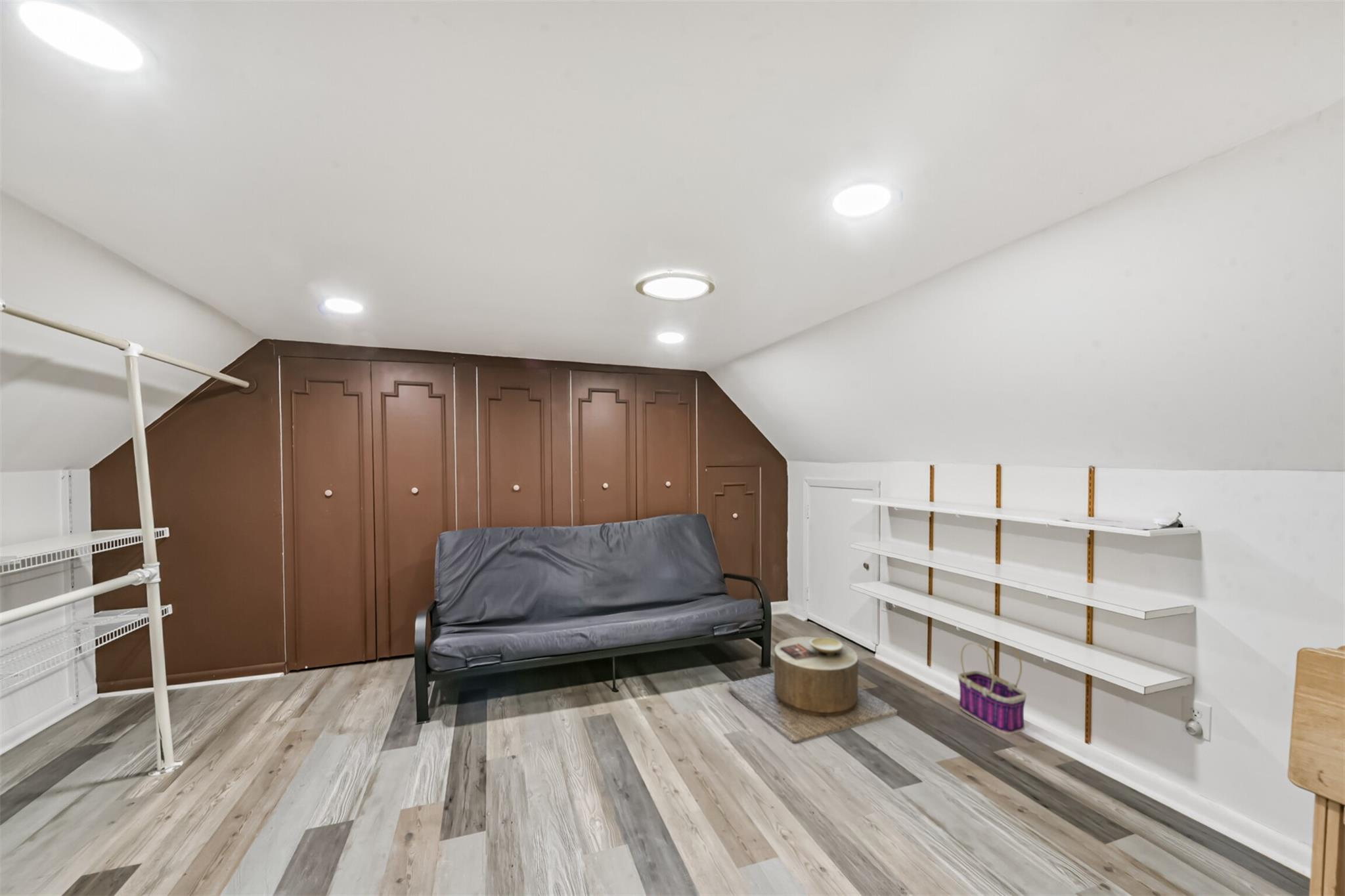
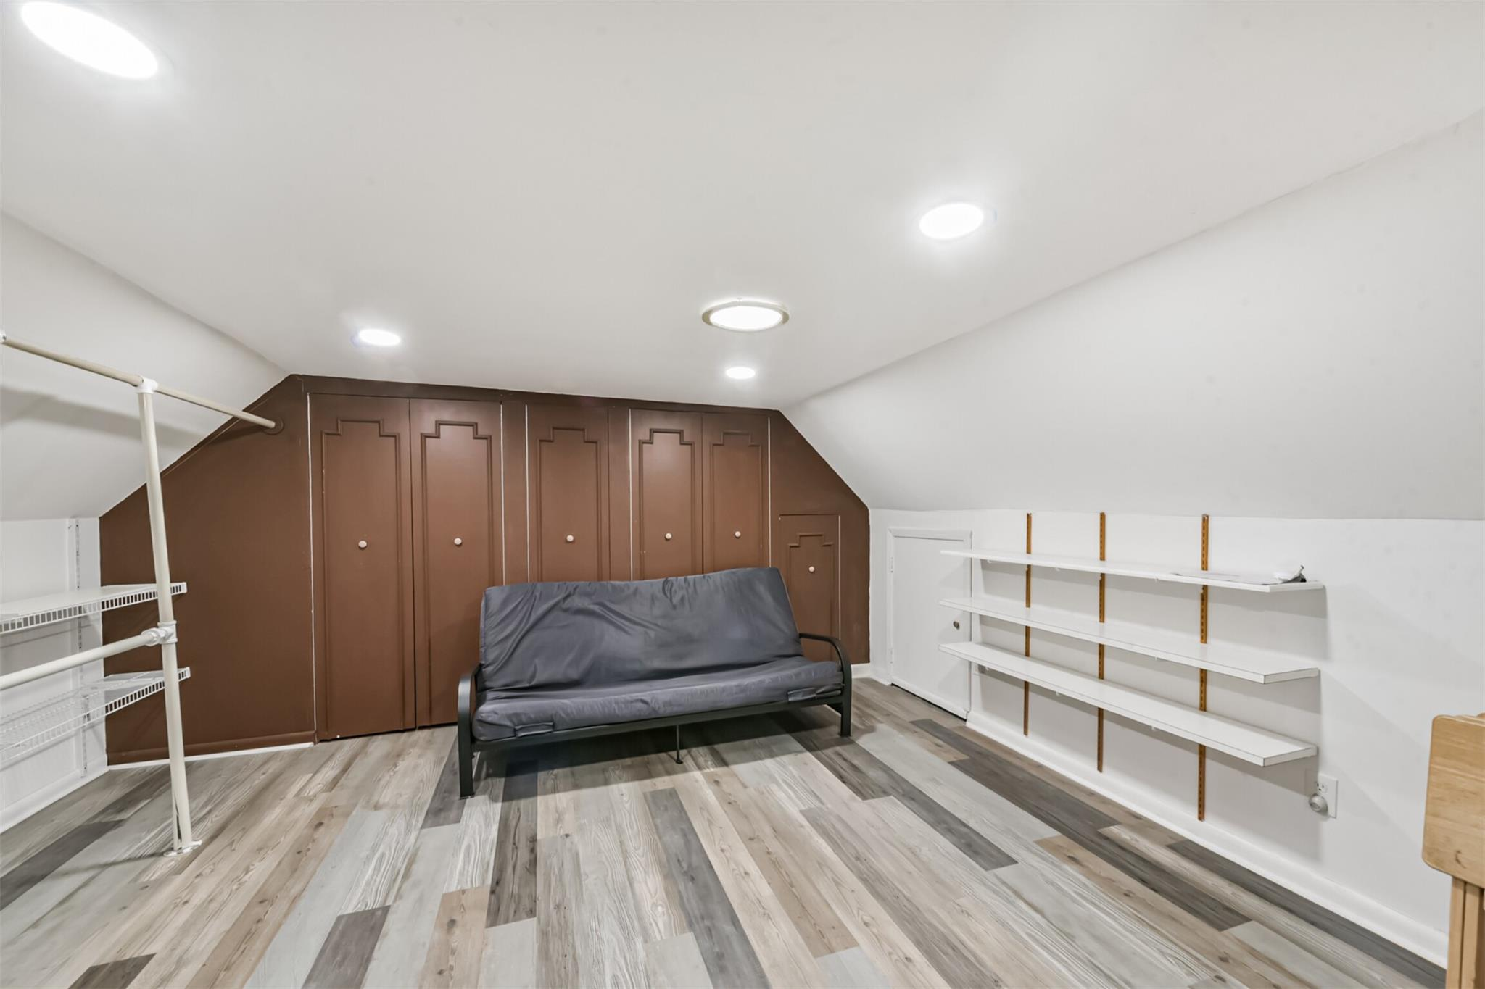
- basket [957,639,1027,735]
- side table [726,636,898,744]
